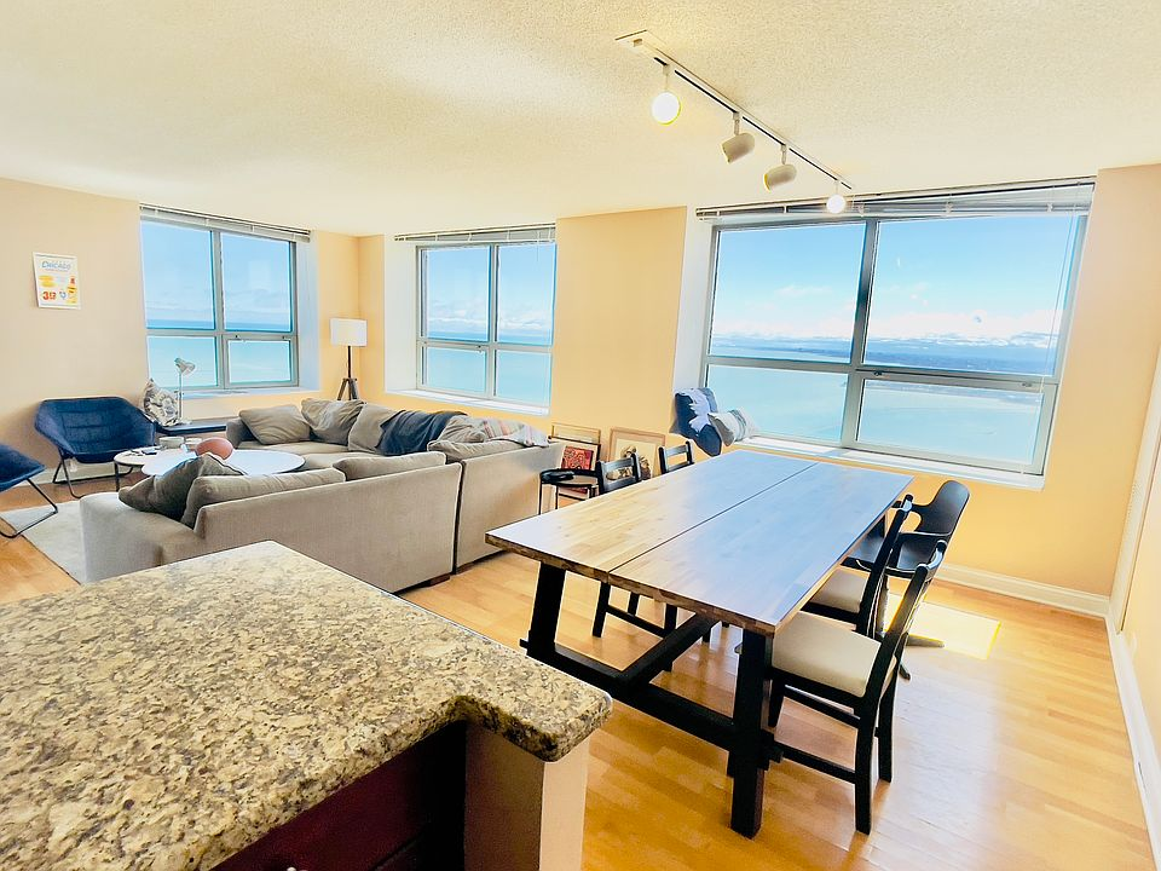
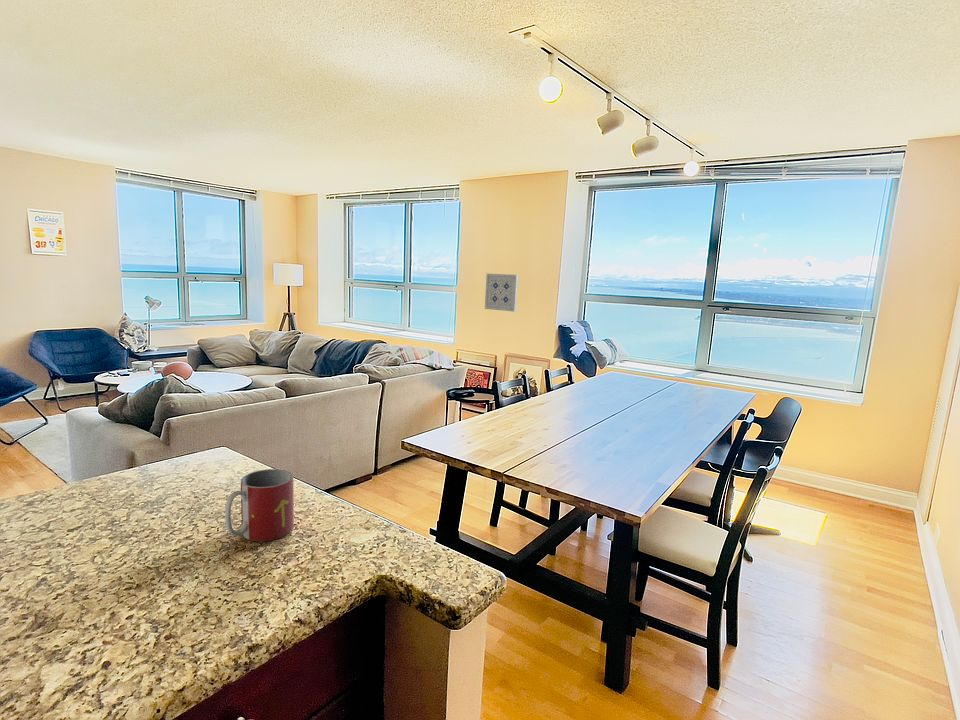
+ mug [224,468,295,542]
+ wall art [484,273,519,313]
